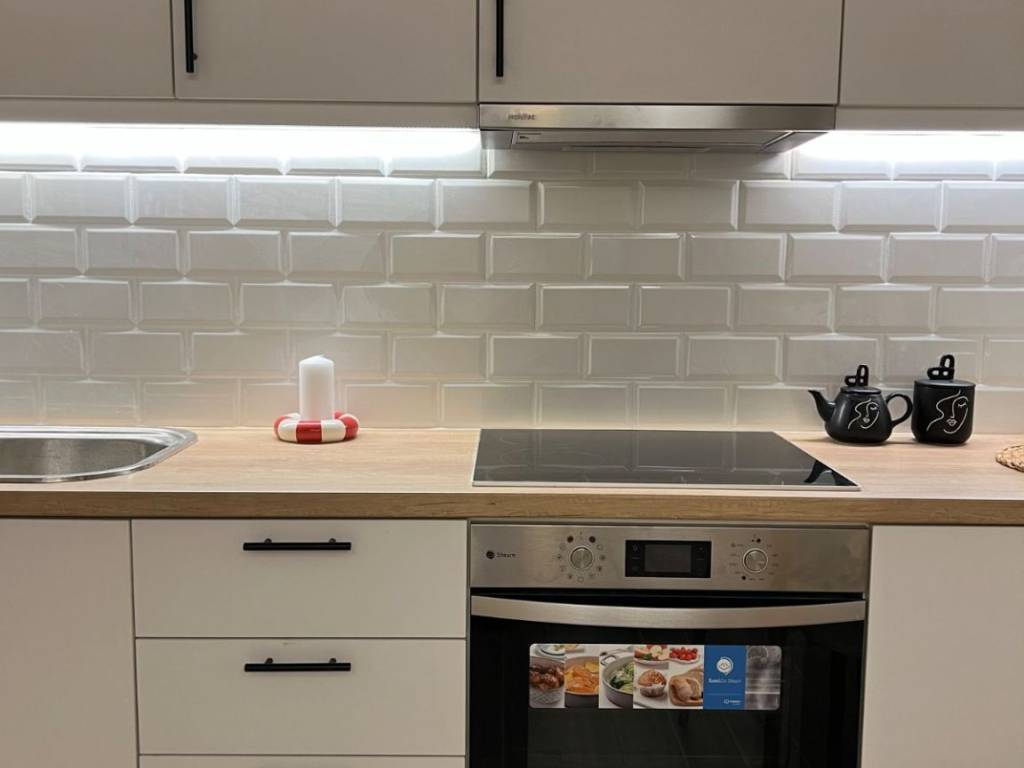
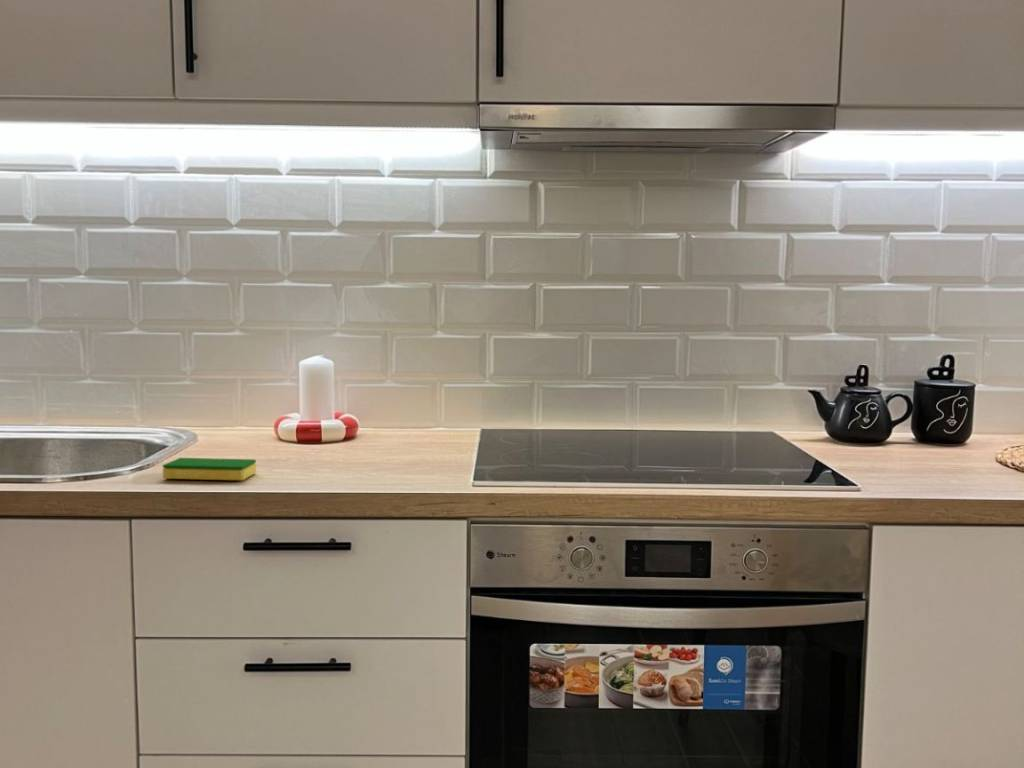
+ dish sponge [162,457,257,481]
